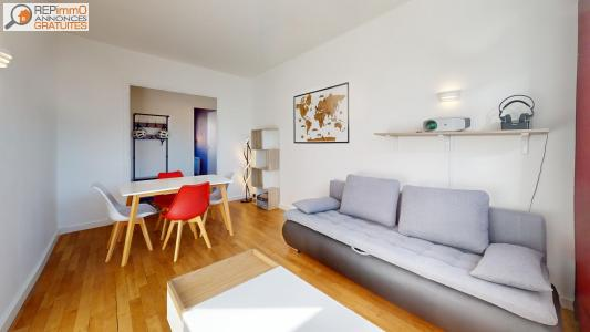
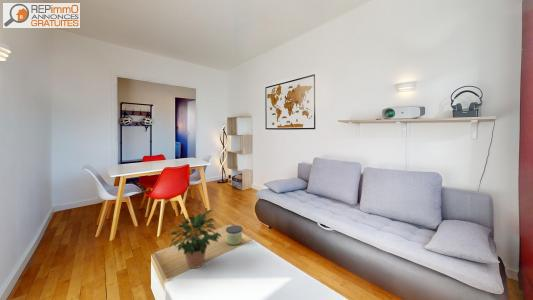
+ candle [225,224,244,246]
+ potted plant [168,209,222,269]
